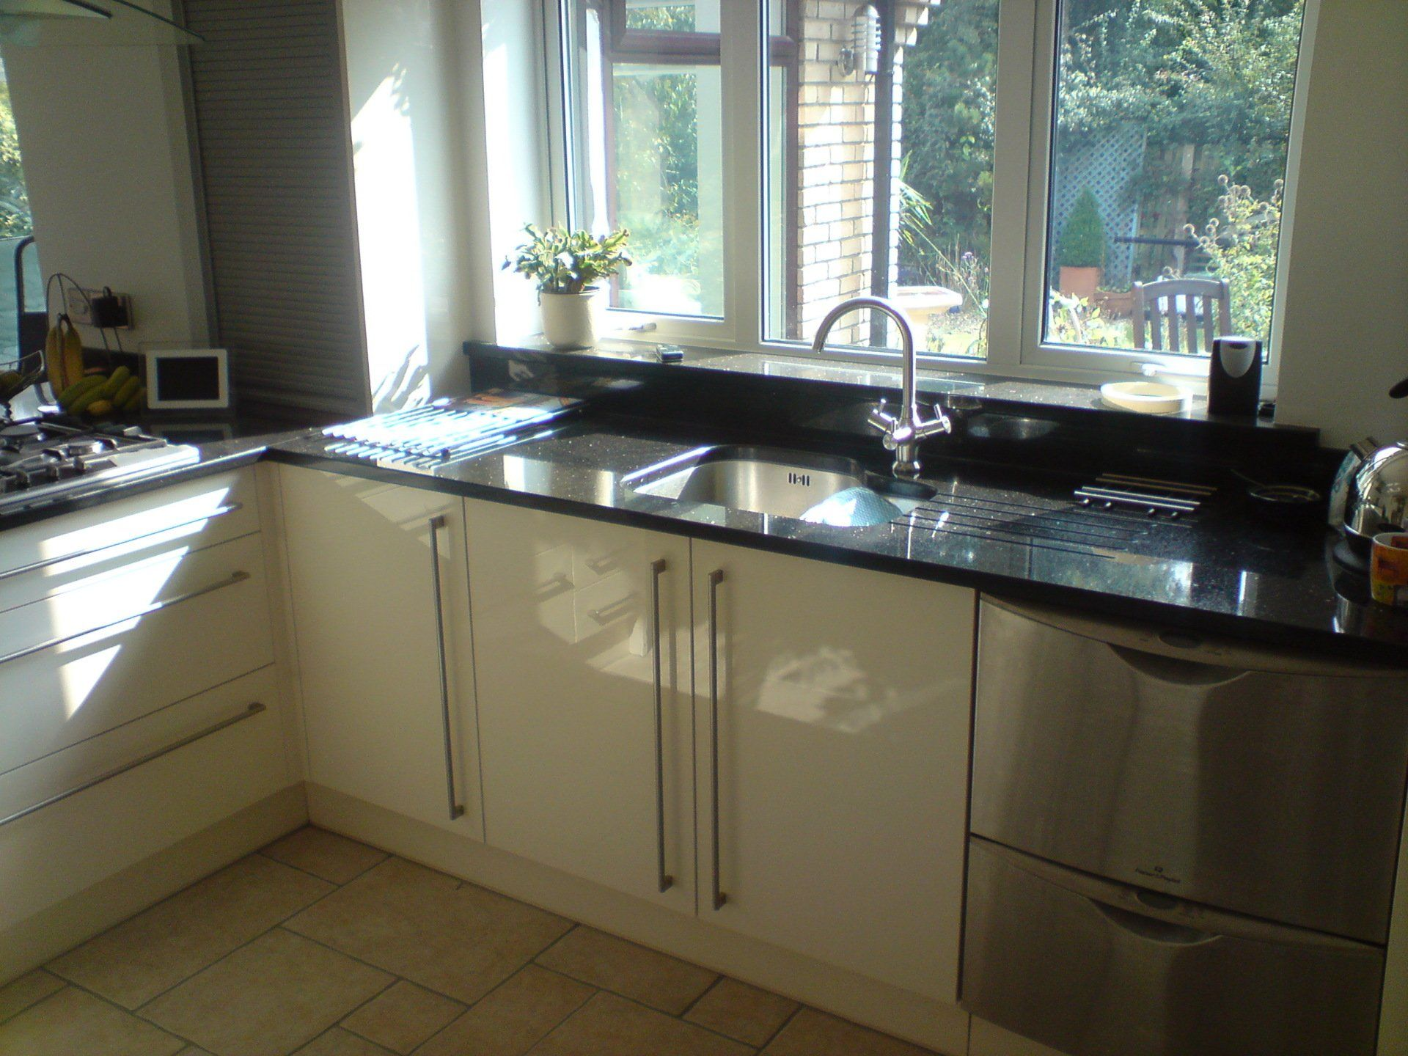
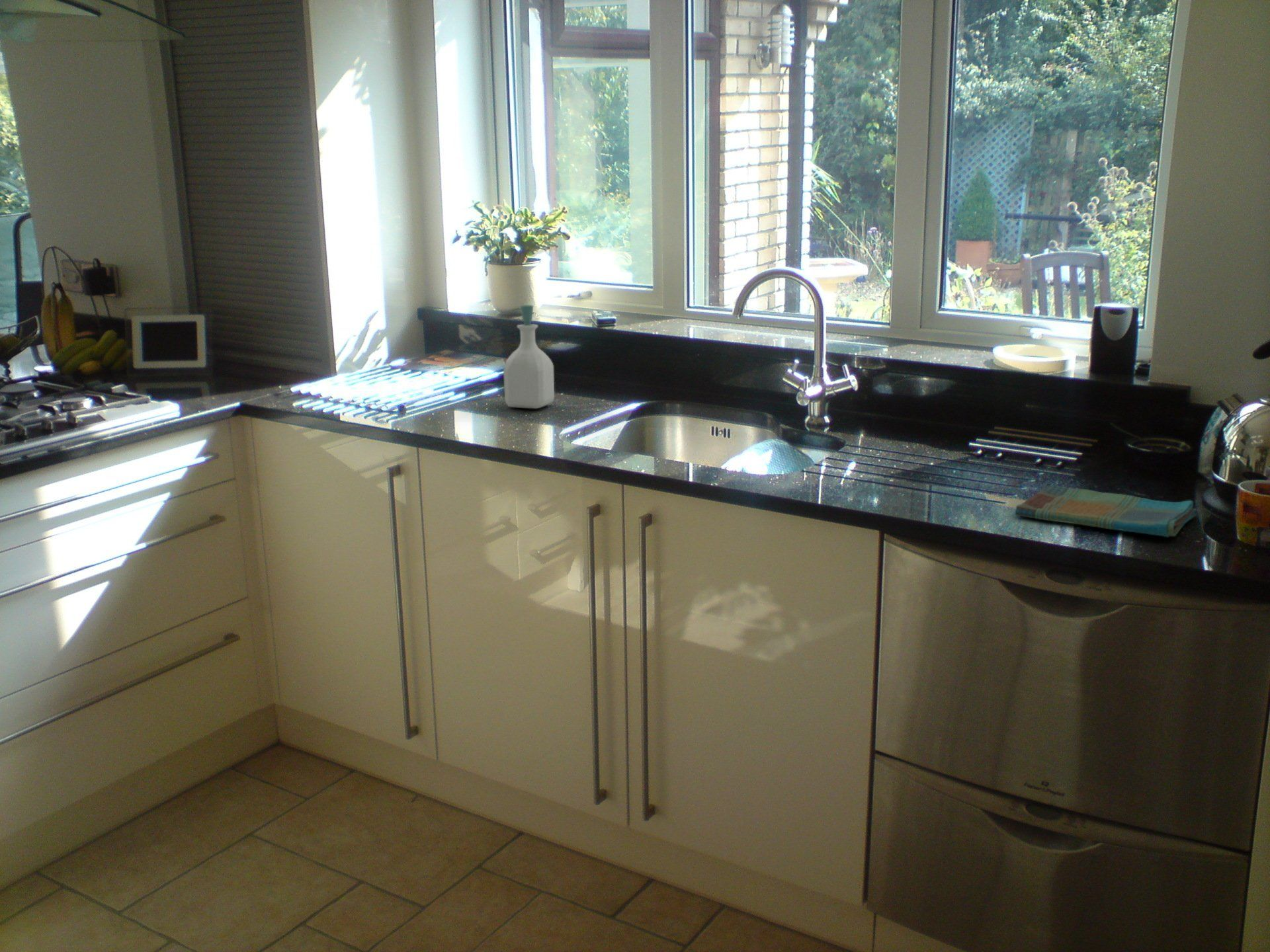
+ soap bottle [503,304,555,409]
+ dish towel [1014,485,1197,537]
